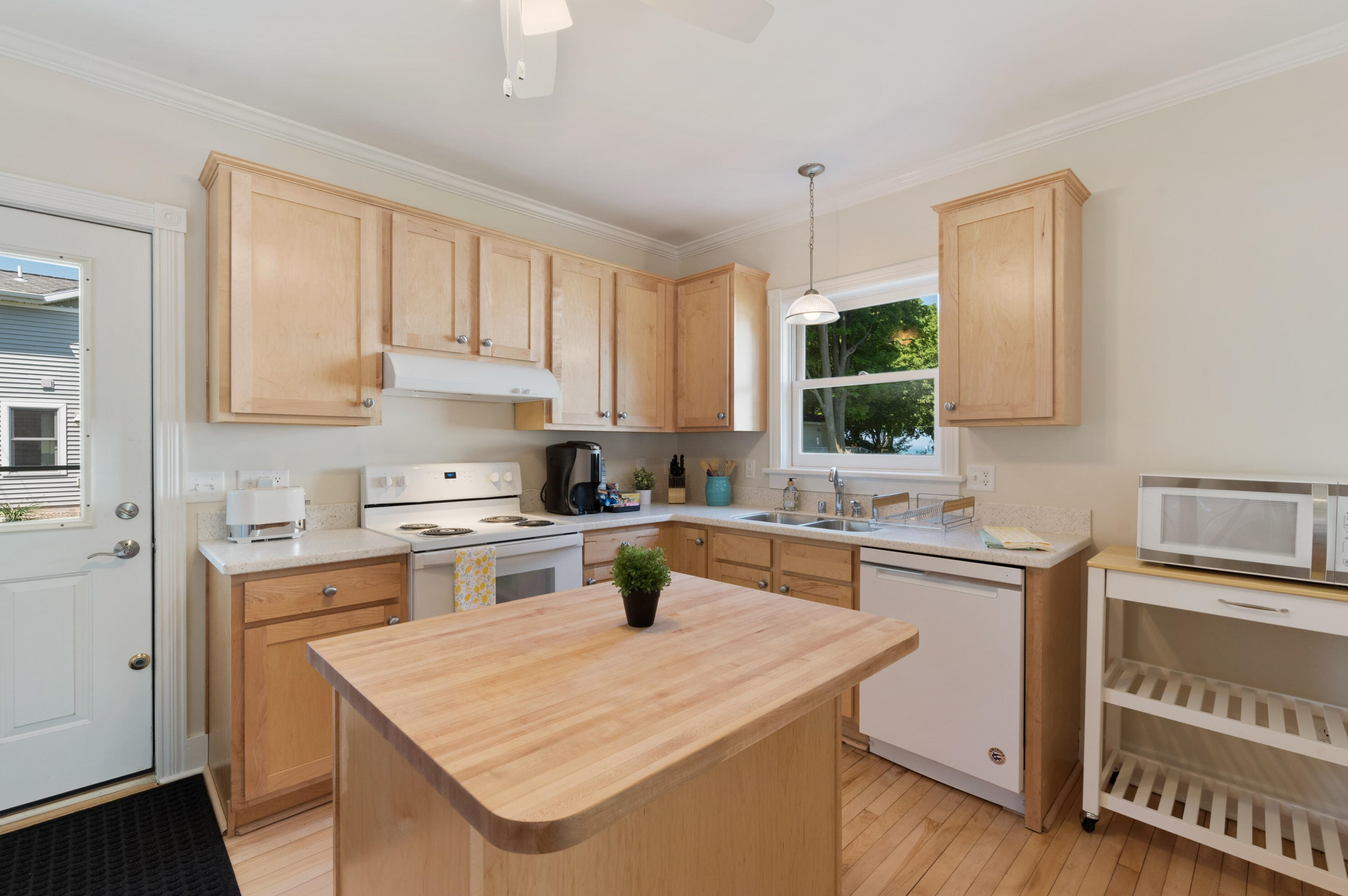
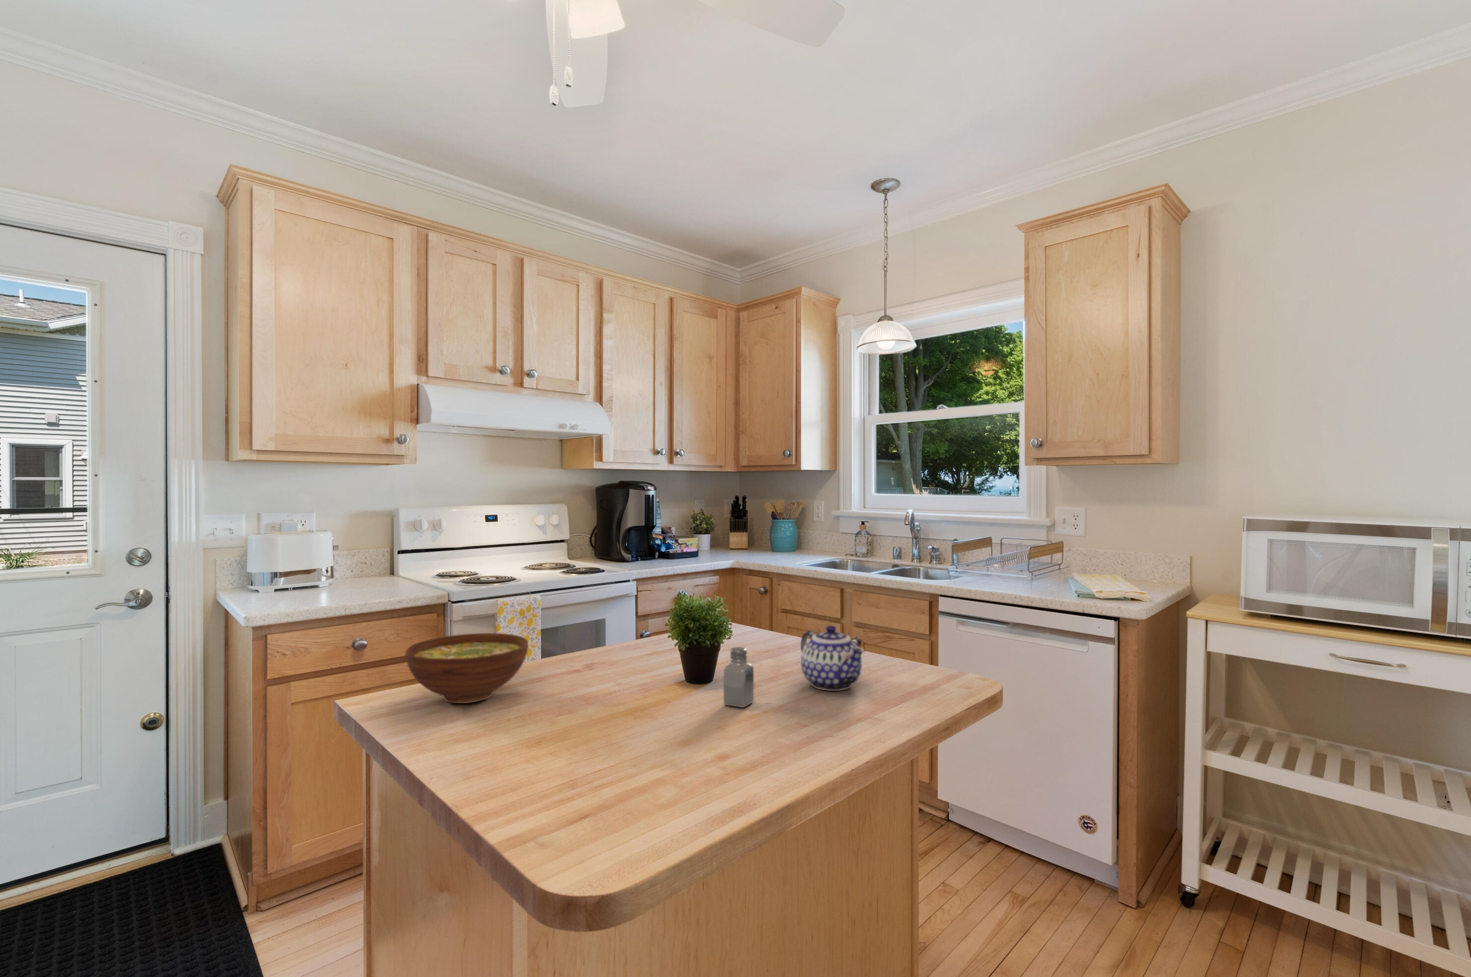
+ bowl [405,632,529,703]
+ saltshaker [723,647,754,708]
+ teapot [800,625,865,691]
